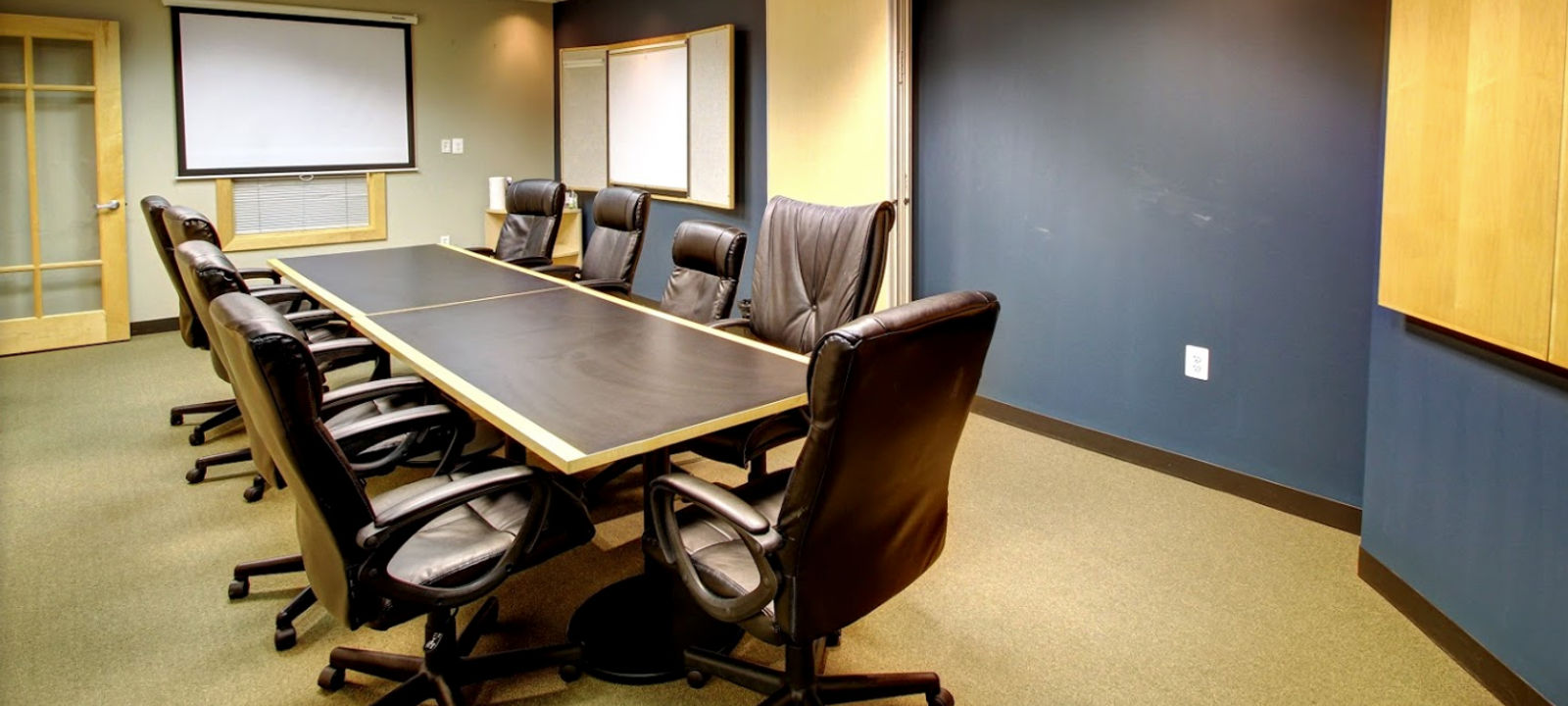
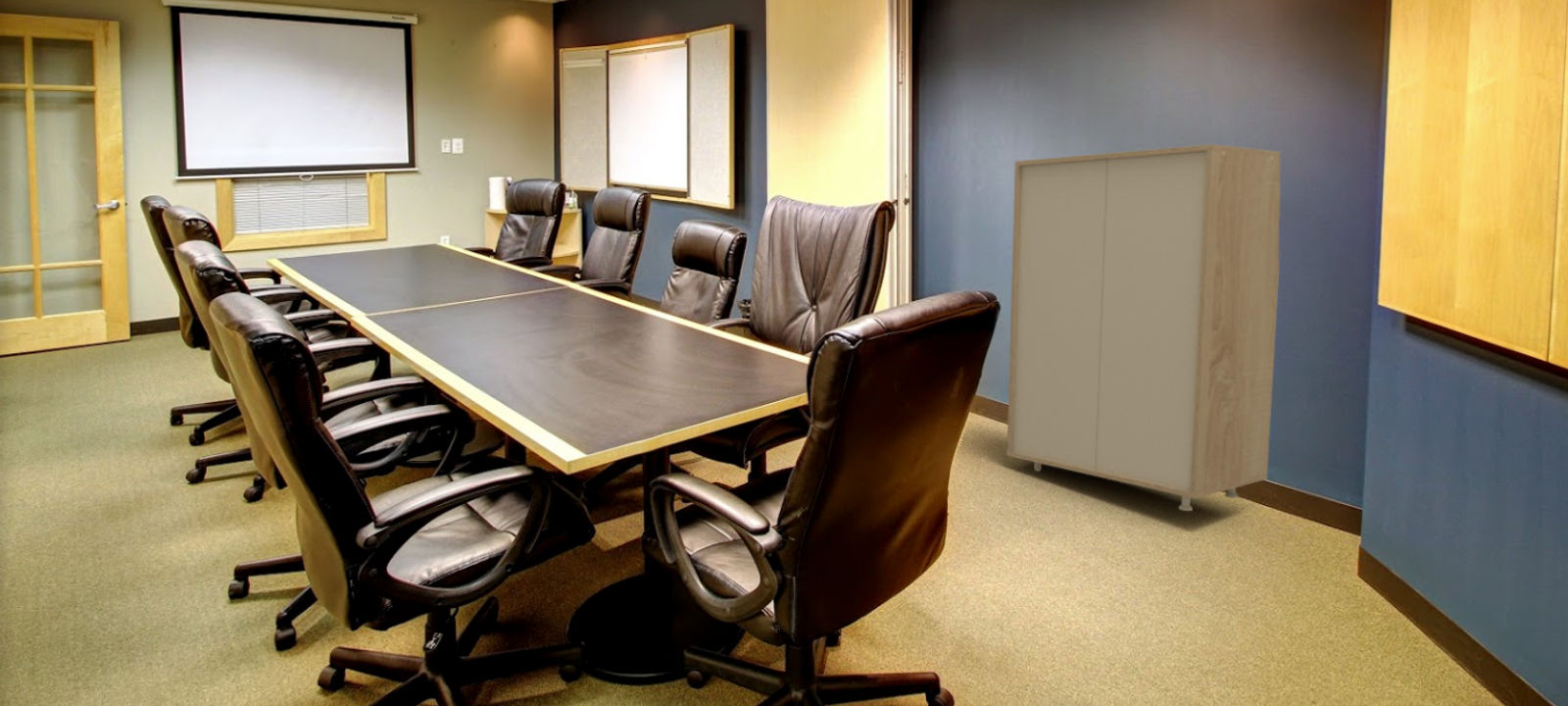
+ storage cabinet [1005,143,1281,512]
